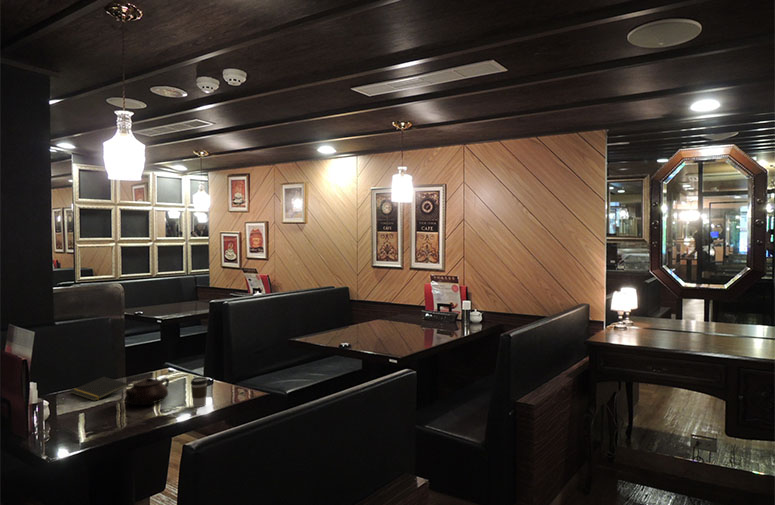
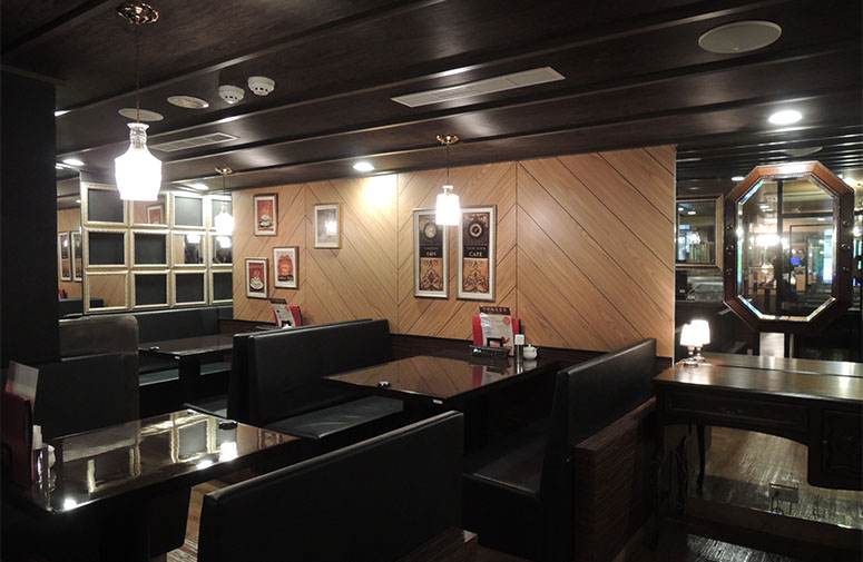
- teapot [124,376,170,406]
- coffee cup [190,376,209,408]
- notepad [70,376,129,402]
